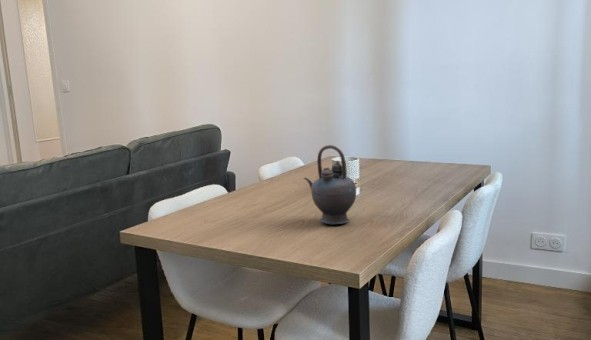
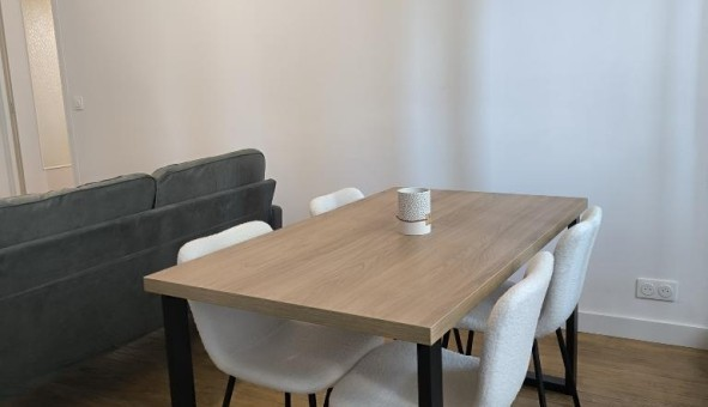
- teapot [303,144,357,225]
